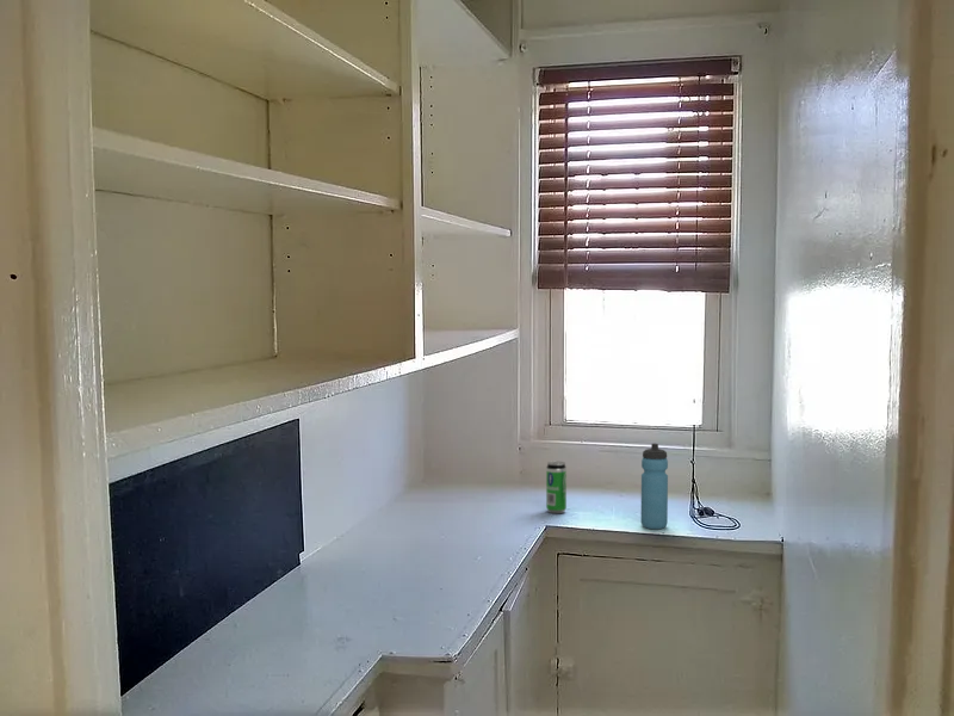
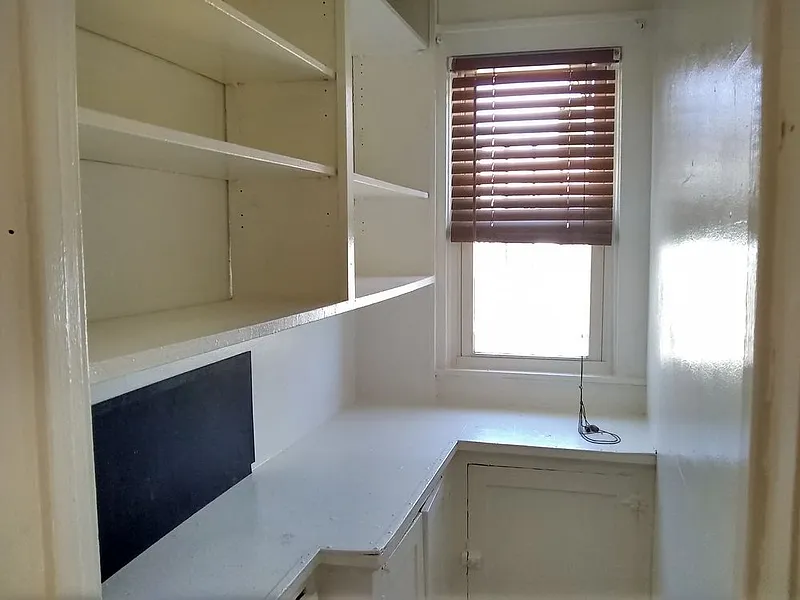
- water bottle [640,443,669,530]
- beverage can [545,461,568,514]
